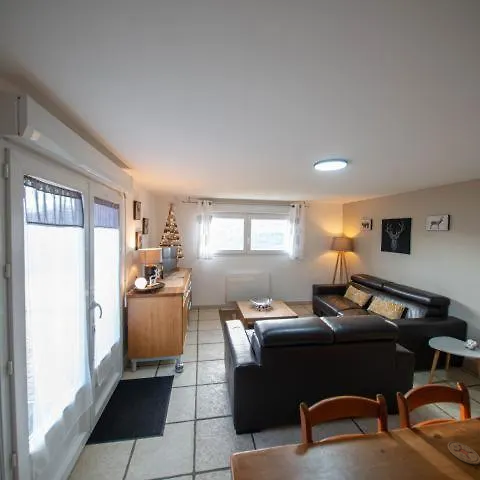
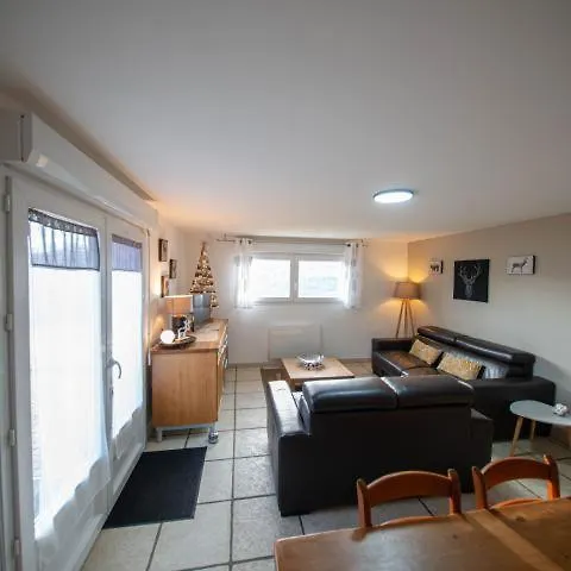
- coaster [447,441,480,465]
